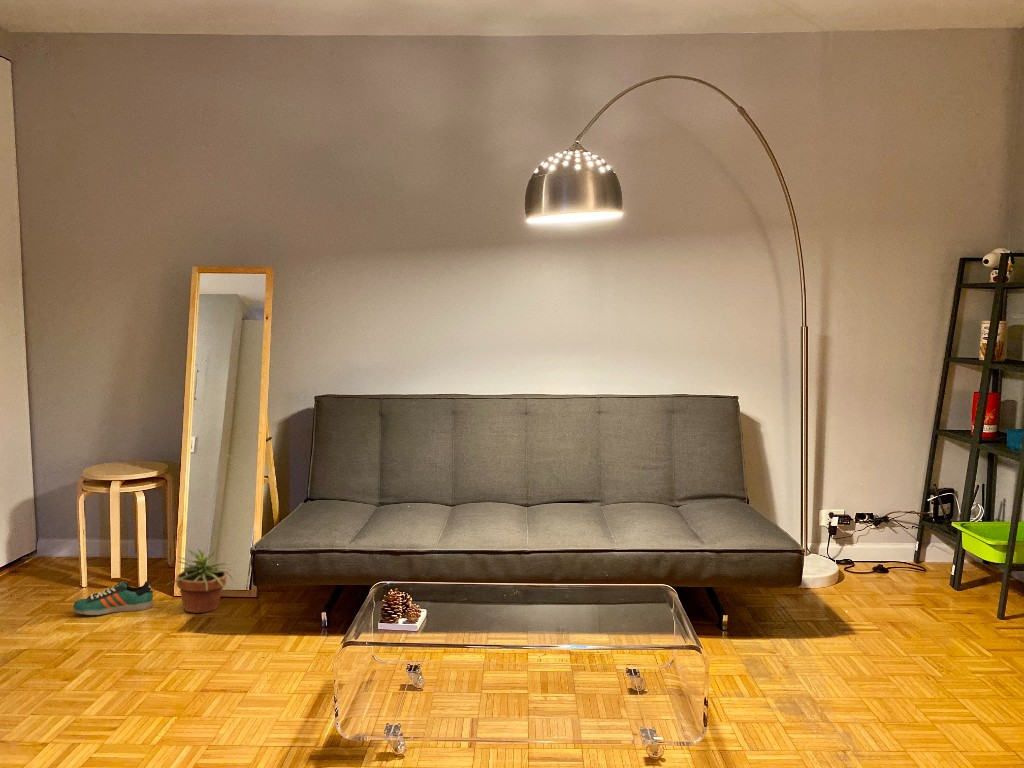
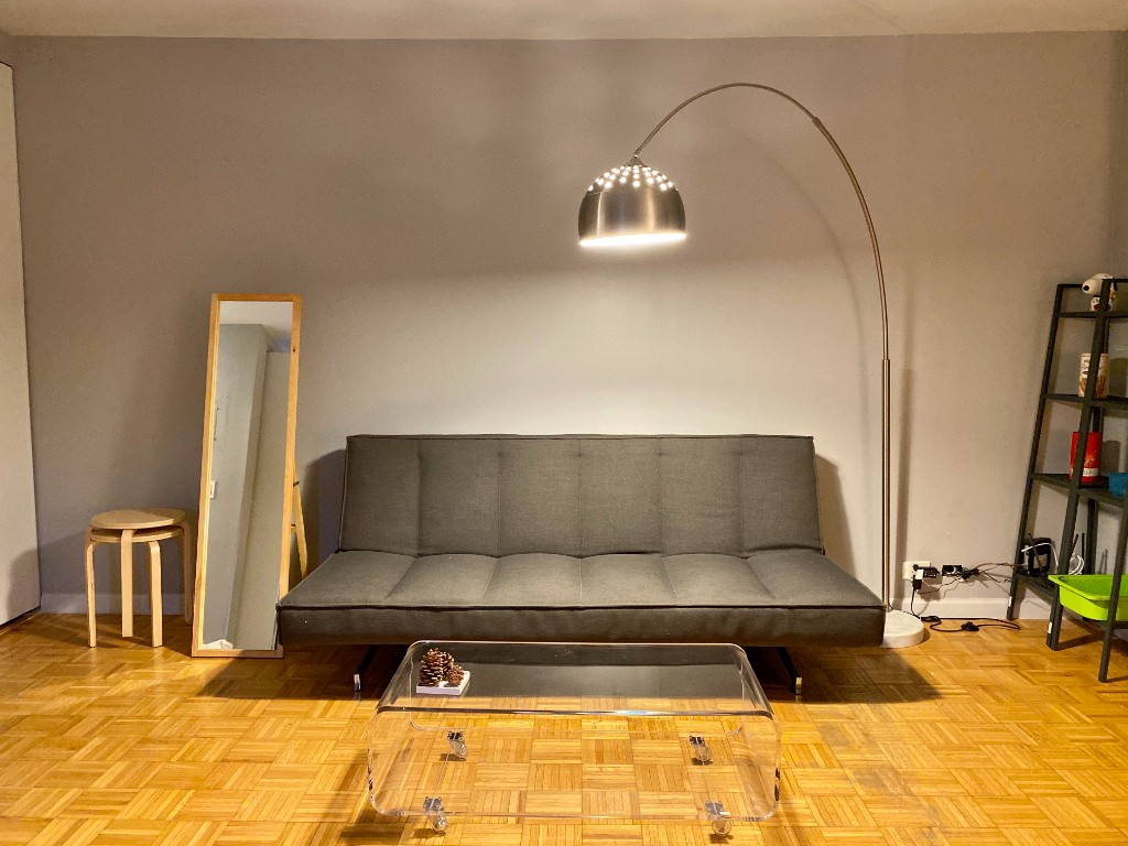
- potted plant [164,542,240,614]
- sneaker [72,580,154,616]
